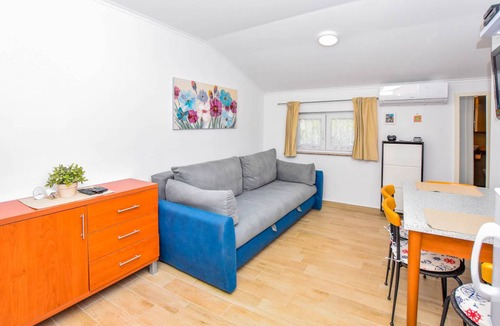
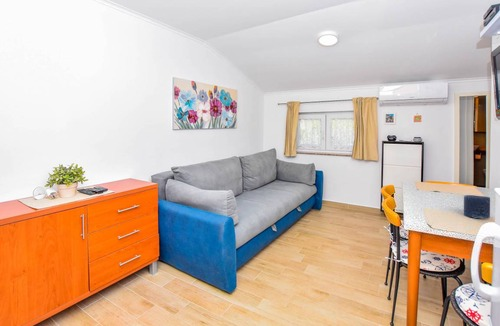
+ candle [463,194,491,219]
